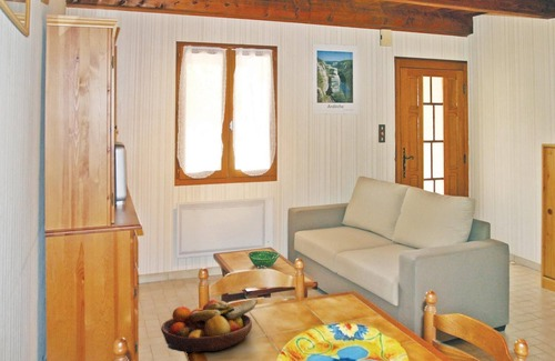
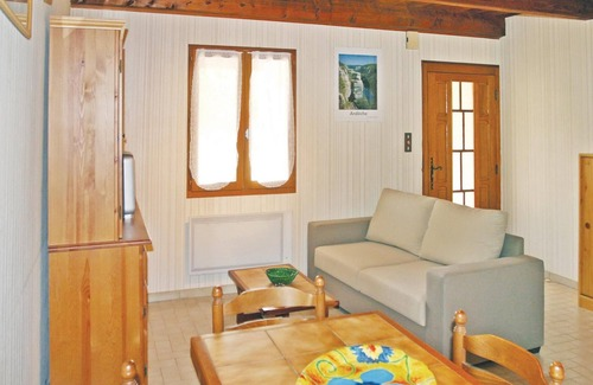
- fruit bowl [160,299,259,353]
